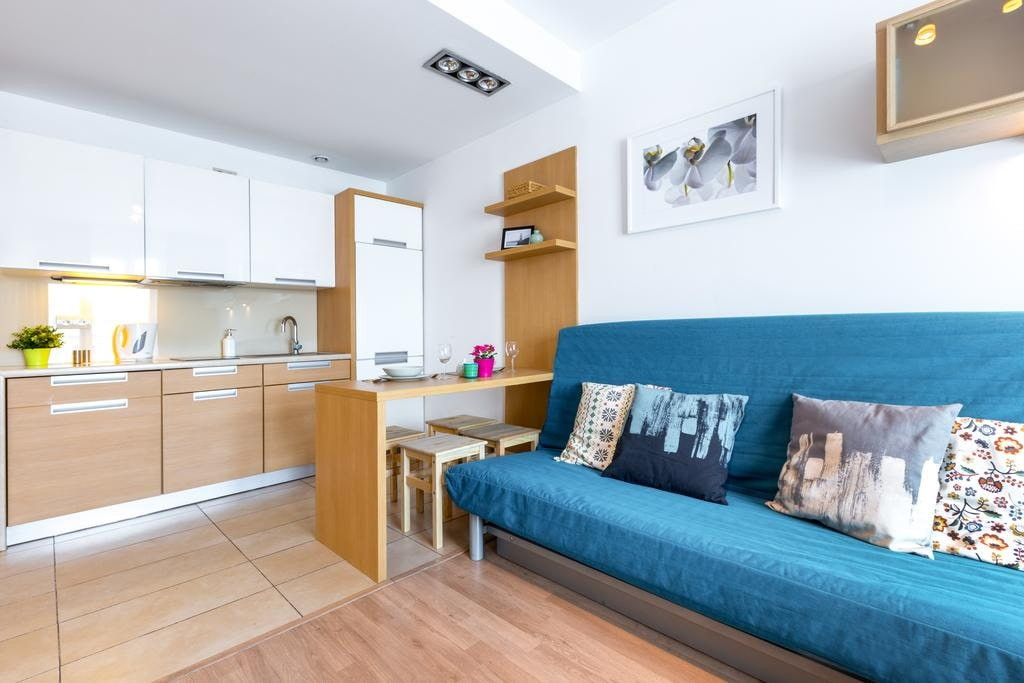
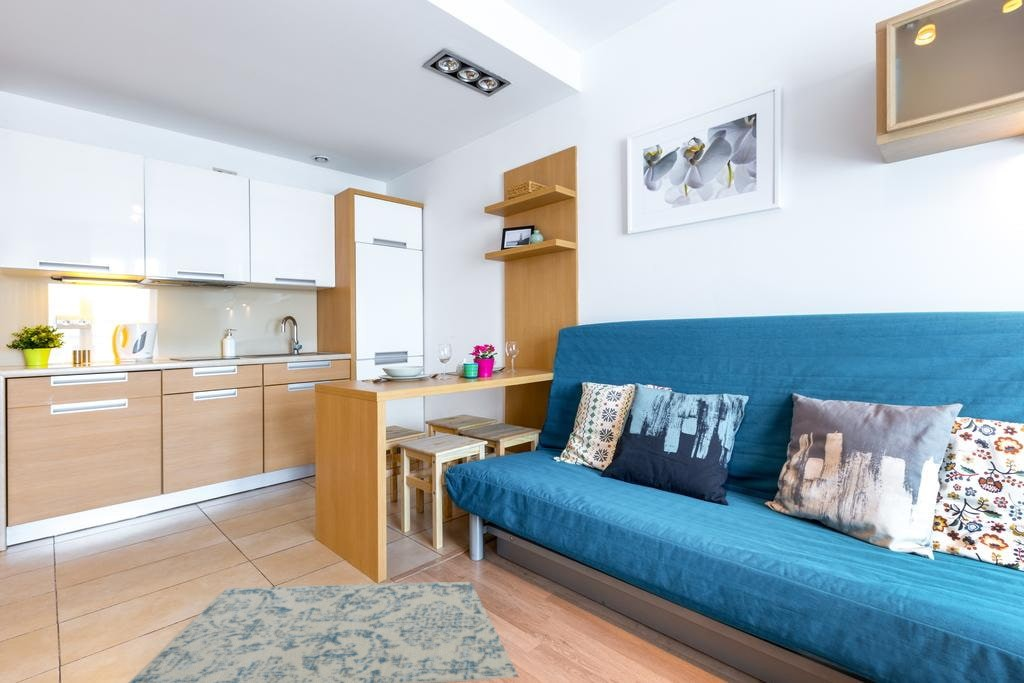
+ rug [127,581,520,683]
